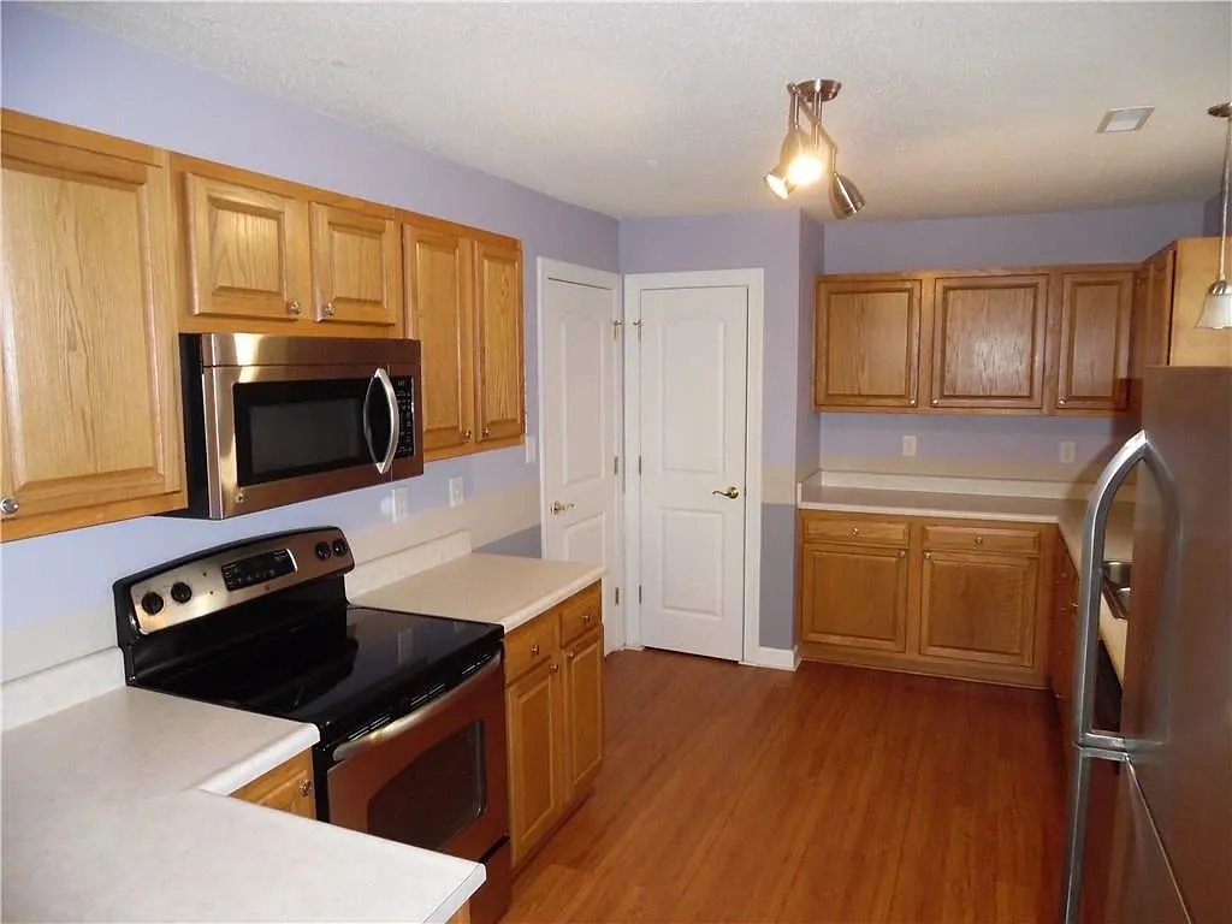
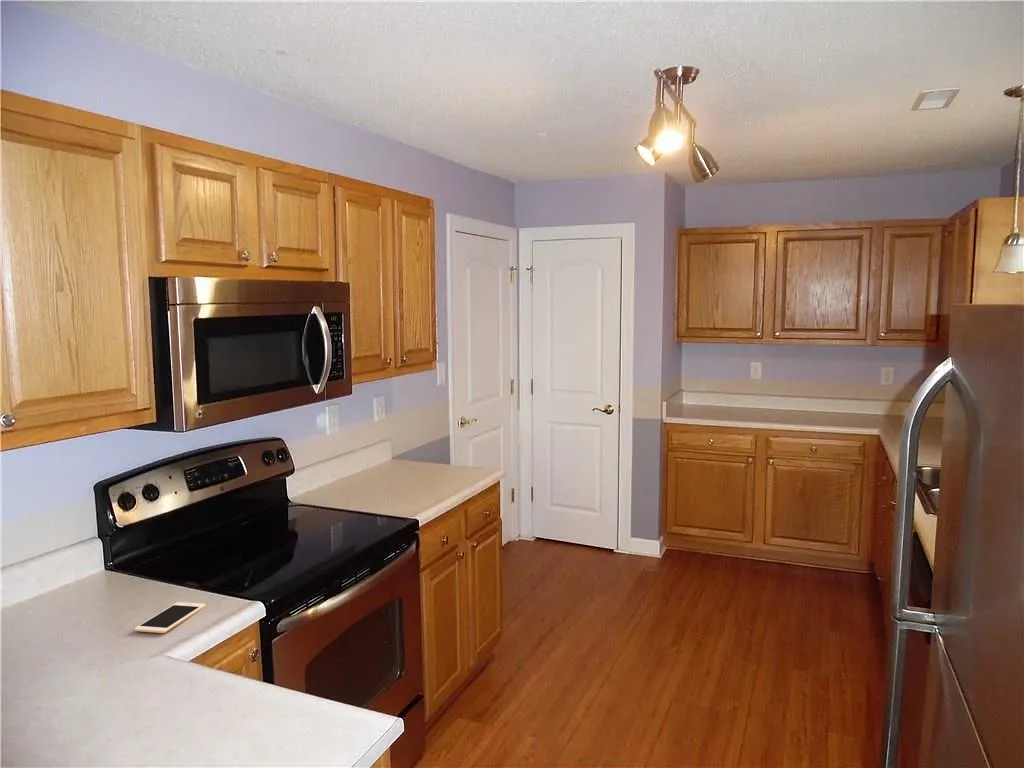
+ cell phone [133,601,207,634]
